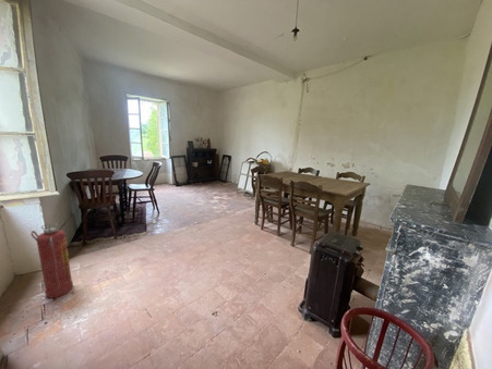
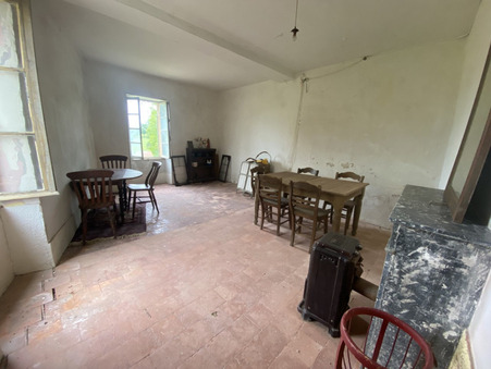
- fire extinguisher [29,222,74,299]
